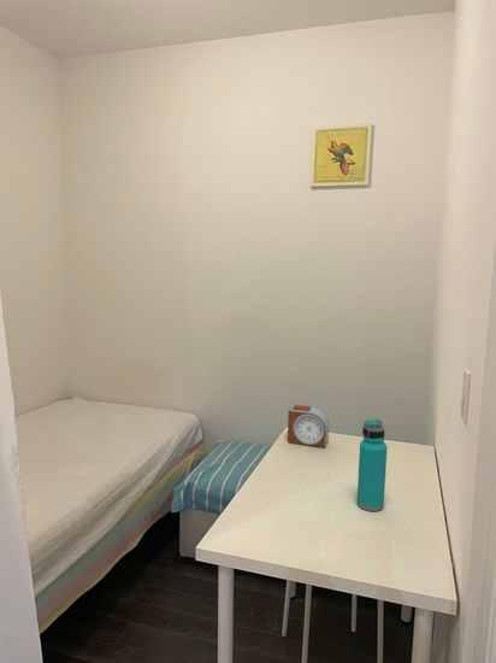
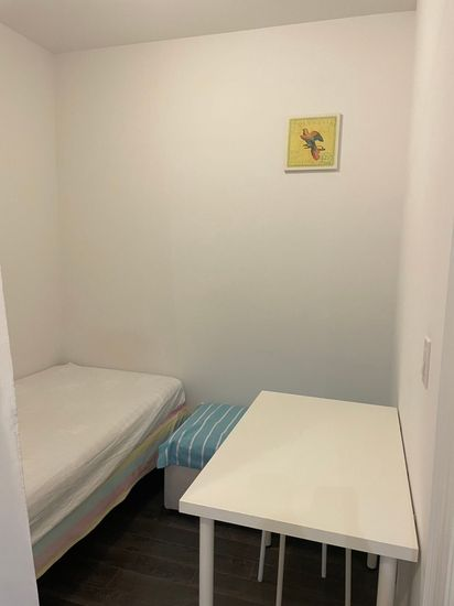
- alarm clock [287,404,330,448]
- water bottle [356,418,388,512]
